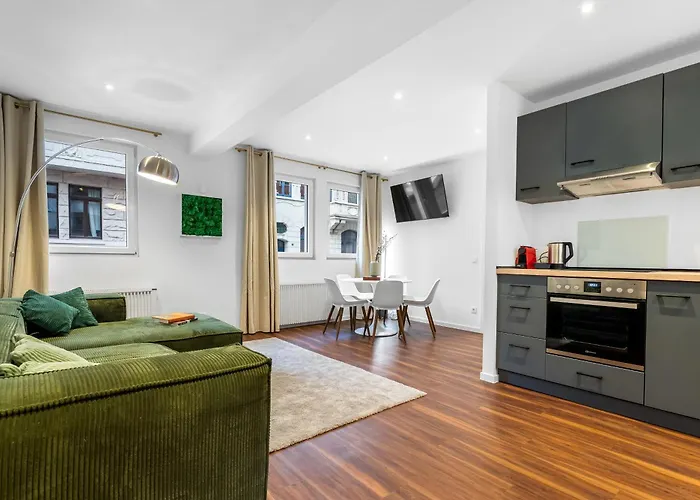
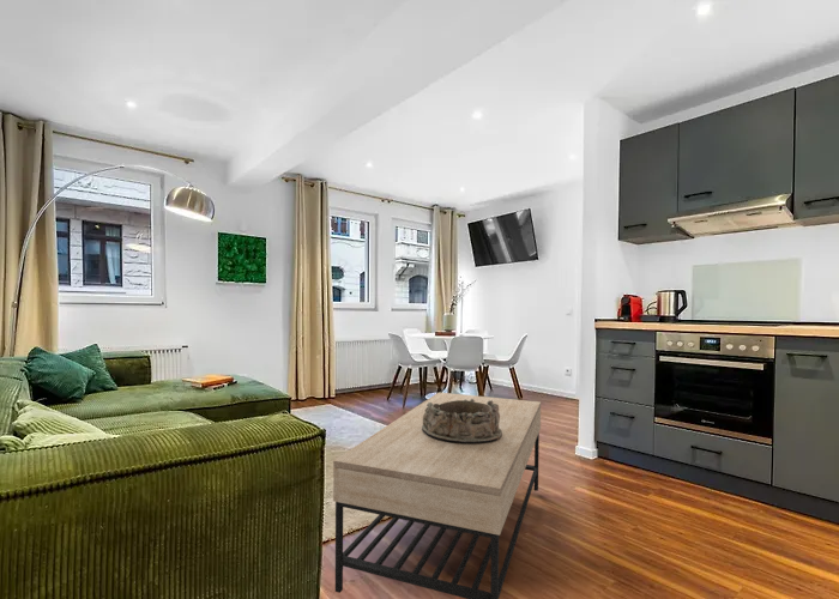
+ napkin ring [422,399,502,443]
+ coffee table [332,392,542,599]
